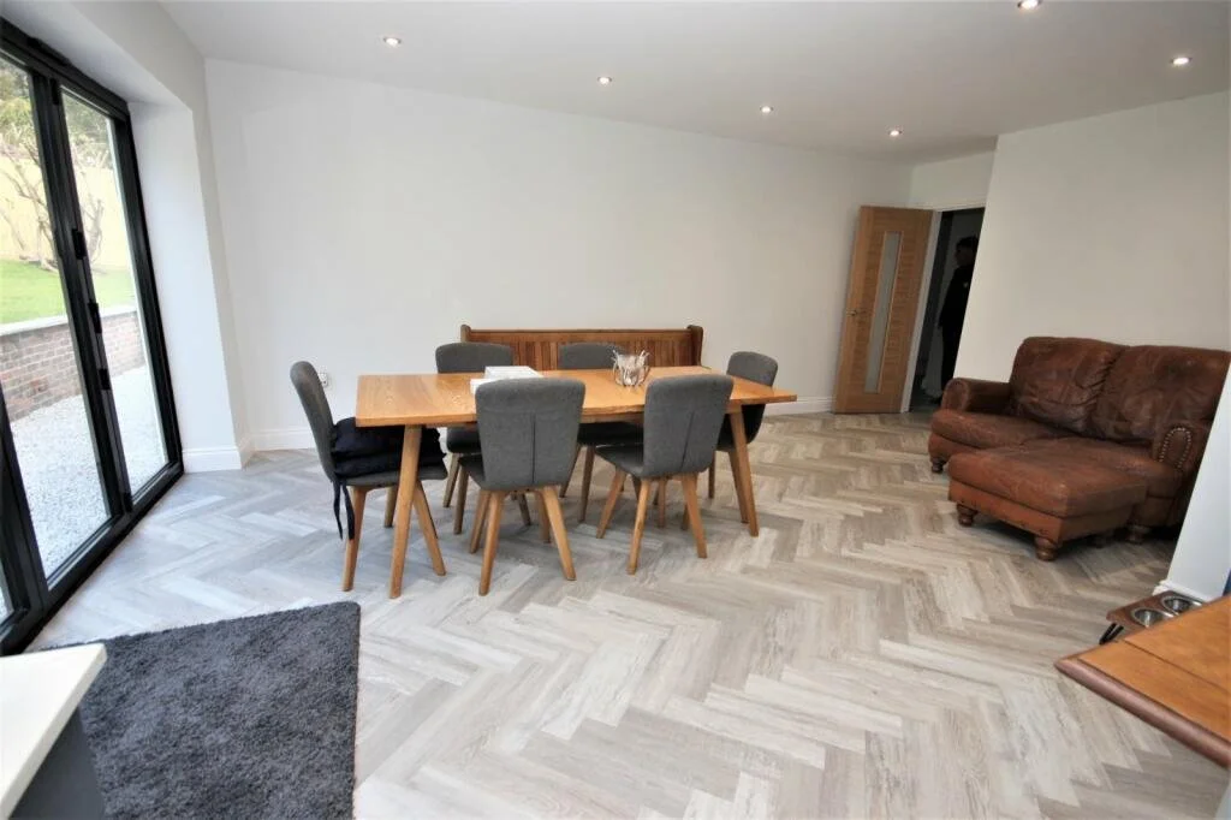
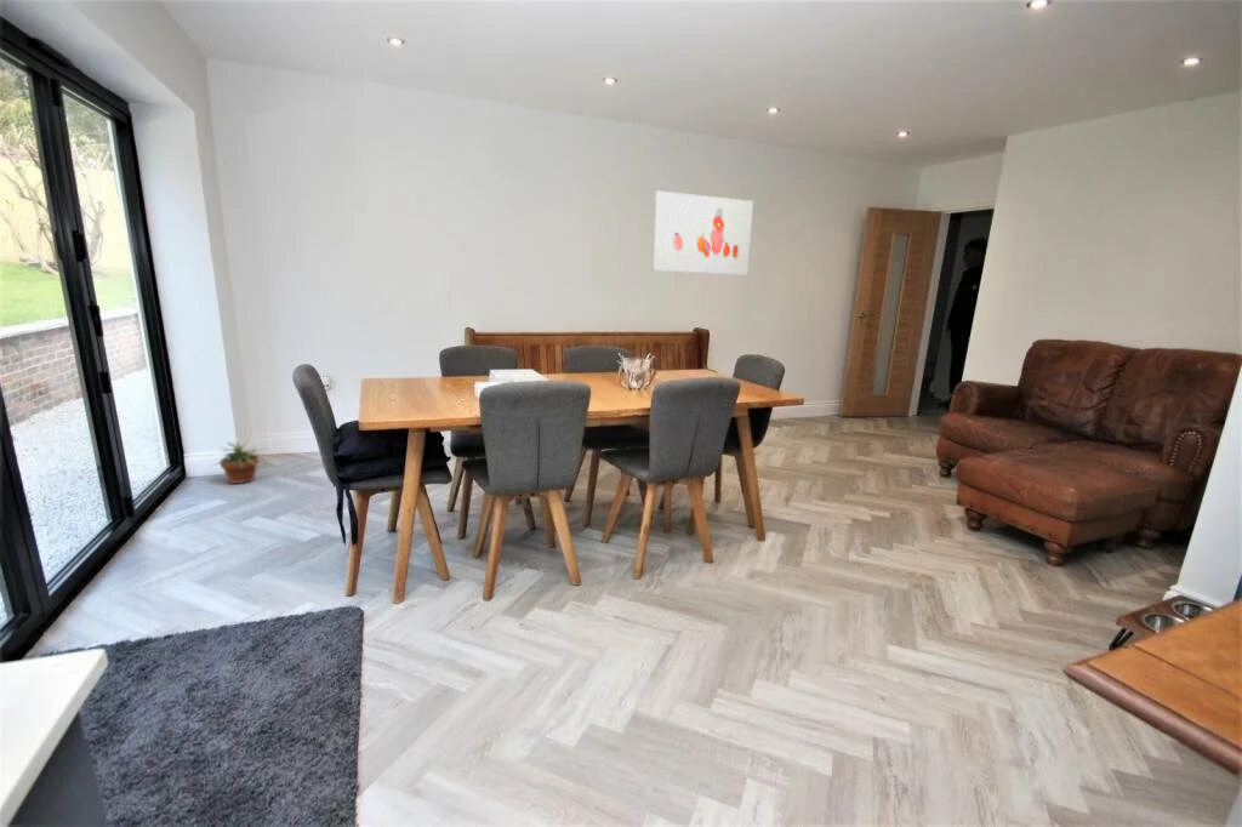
+ potted plant [210,437,266,485]
+ wall art [650,189,754,276]
